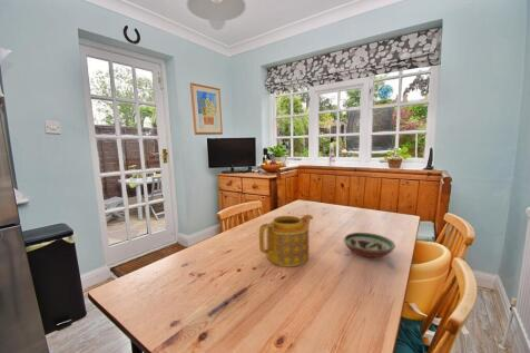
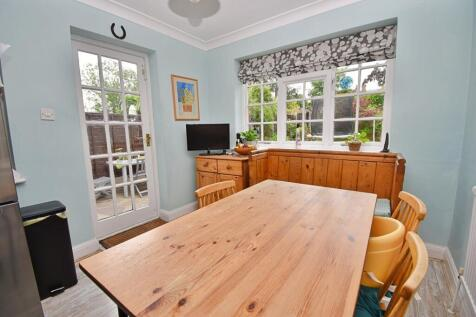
- pen [207,286,248,317]
- decorative bowl [342,232,396,258]
- teapot [258,214,314,267]
